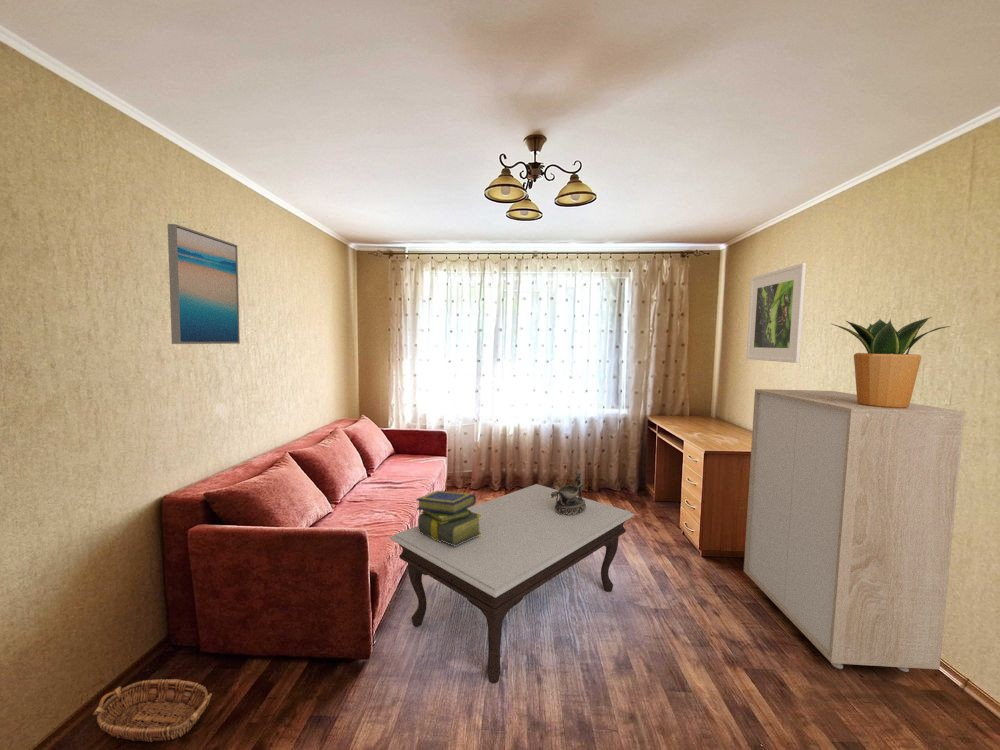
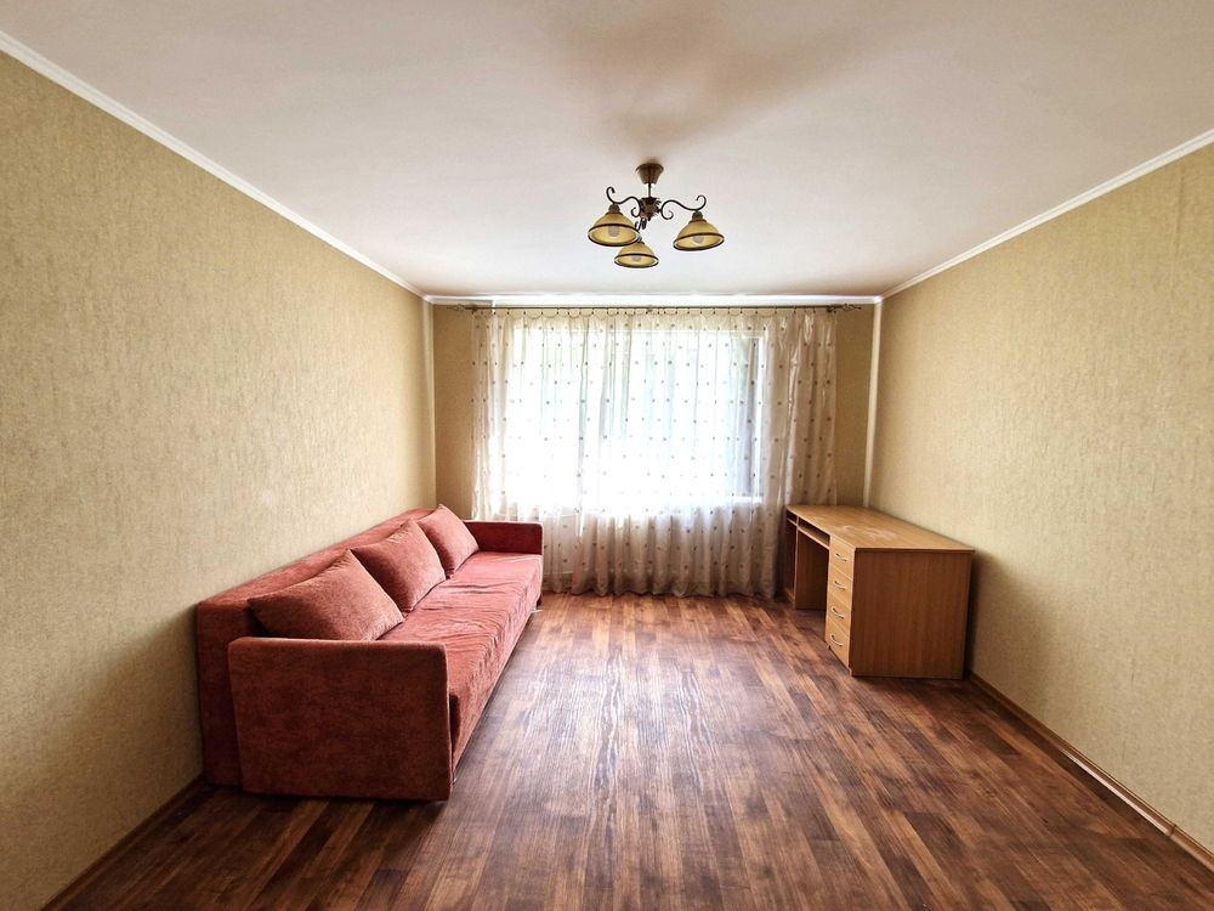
- basket [92,678,213,743]
- decorative bowl [551,470,586,515]
- coffee table [389,483,635,684]
- stack of books [415,490,482,546]
- storage cabinet [743,388,966,673]
- wall art [167,223,241,345]
- potted plant [831,316,952,408]
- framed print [745,262,807,364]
